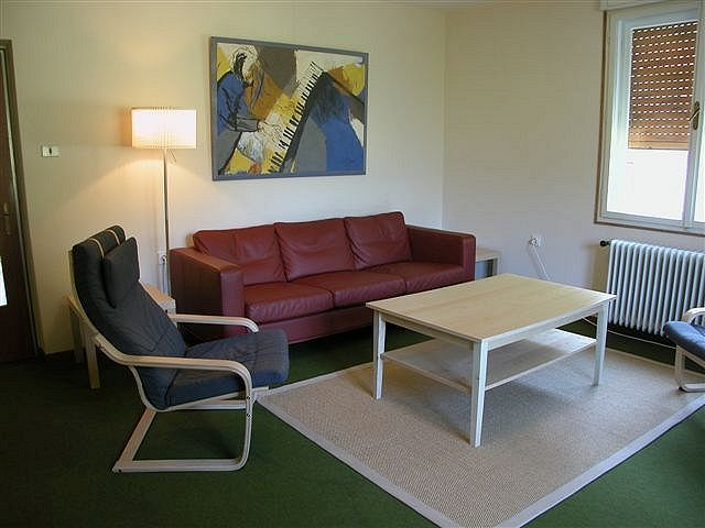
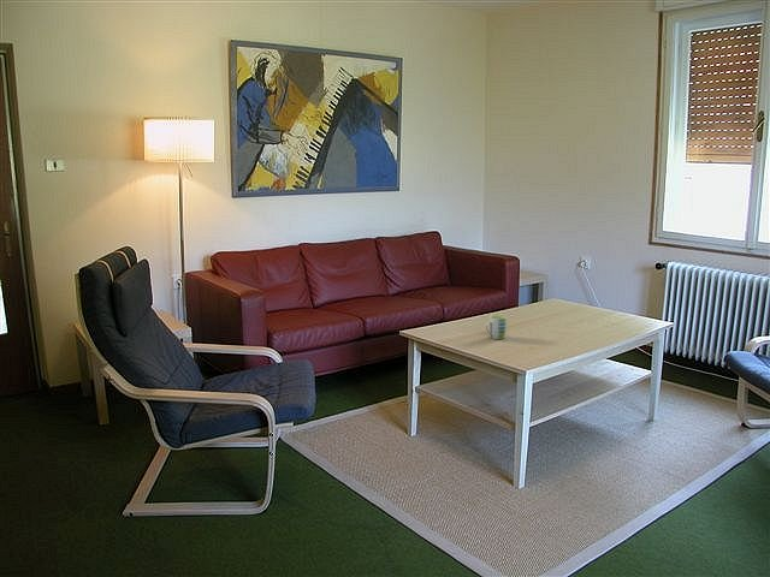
+ mug [485,314,508,340]
